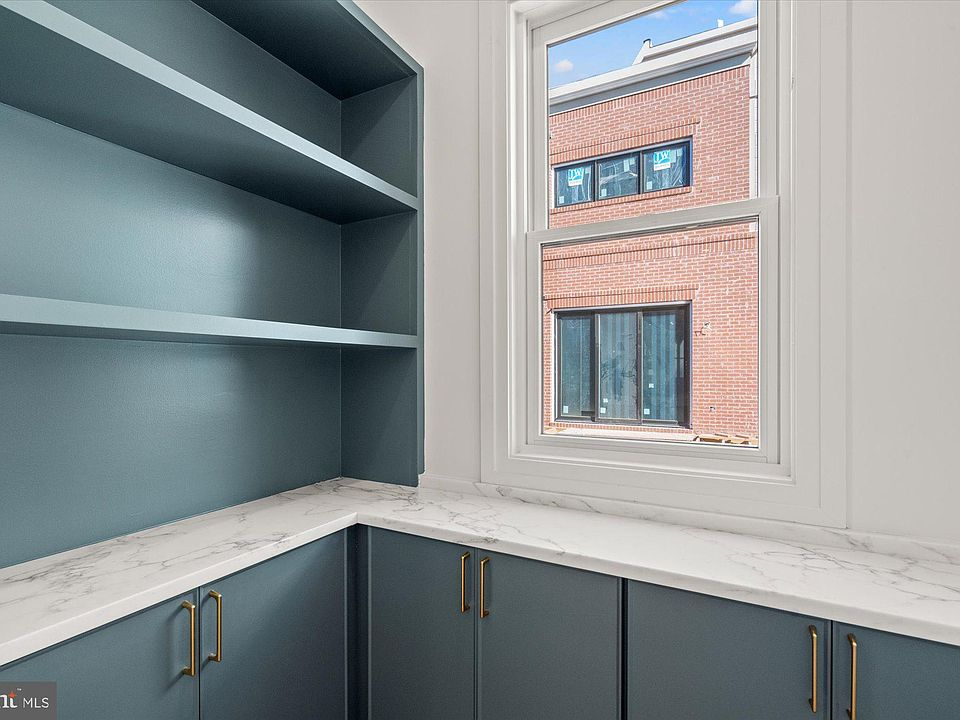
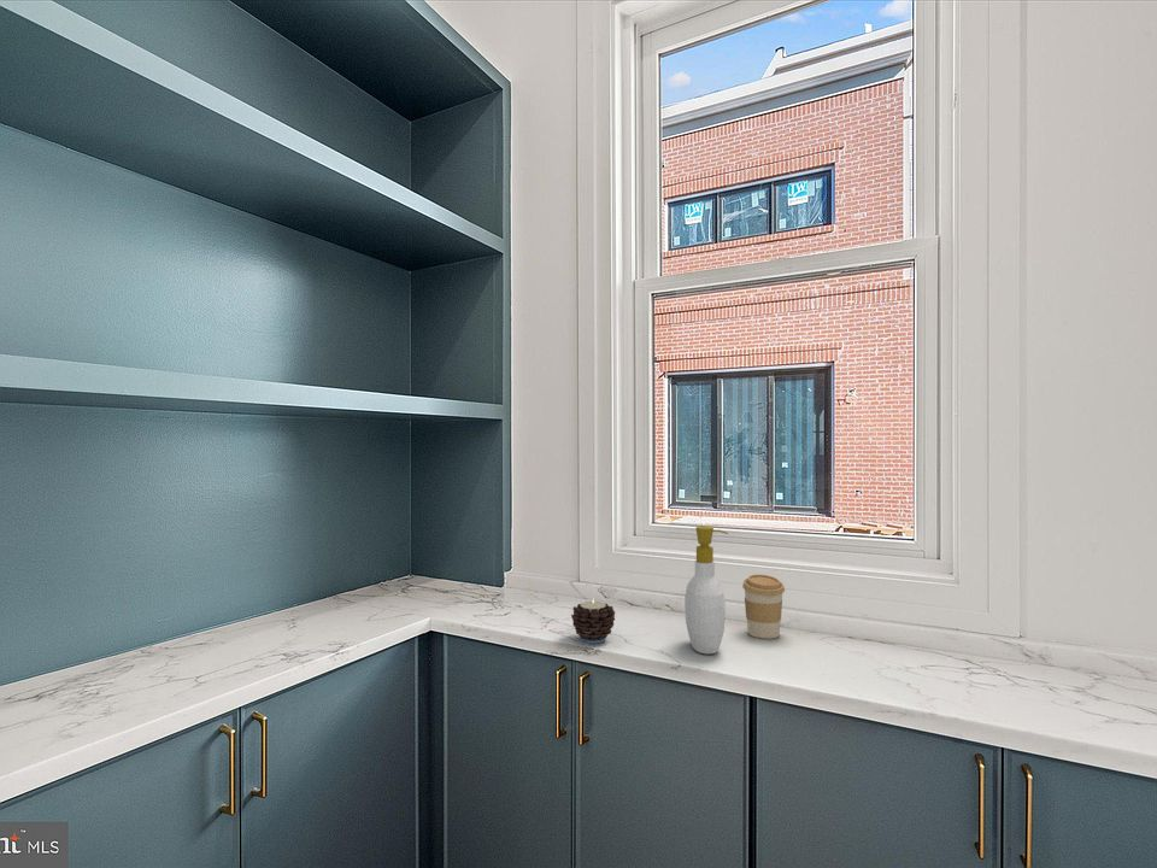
+ coffee cup [741,574,786,640]
+ candle [570,597,616,645]
+ soap bottle [683,524,729,656]
